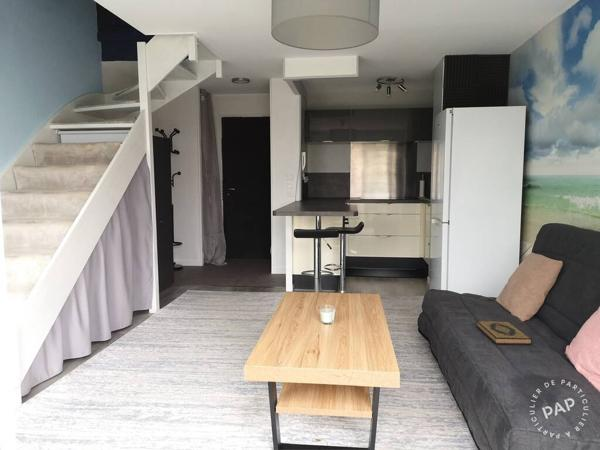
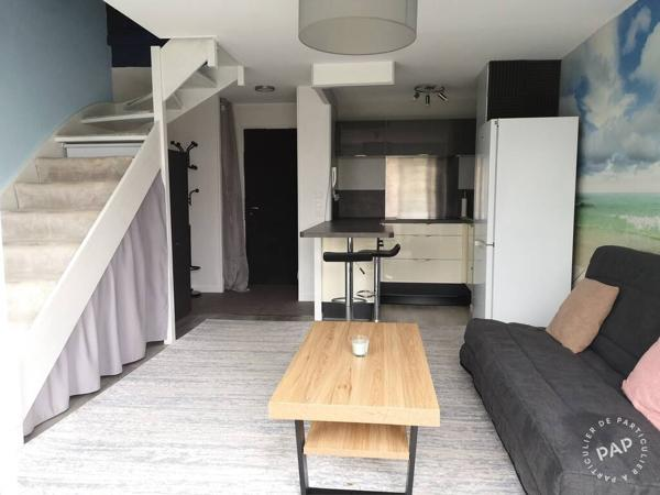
- hardback book [475,320,533,345]
